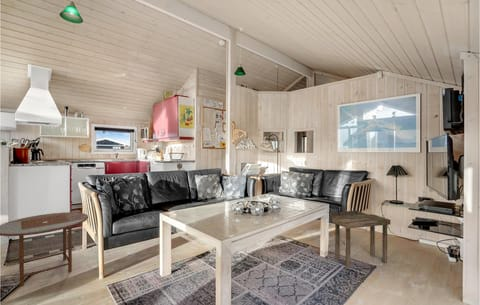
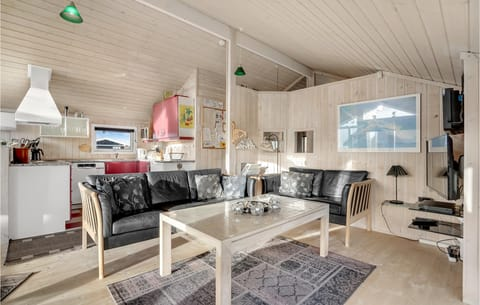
- side table [328,209,392,269]
- side table [0,211,89,287]
